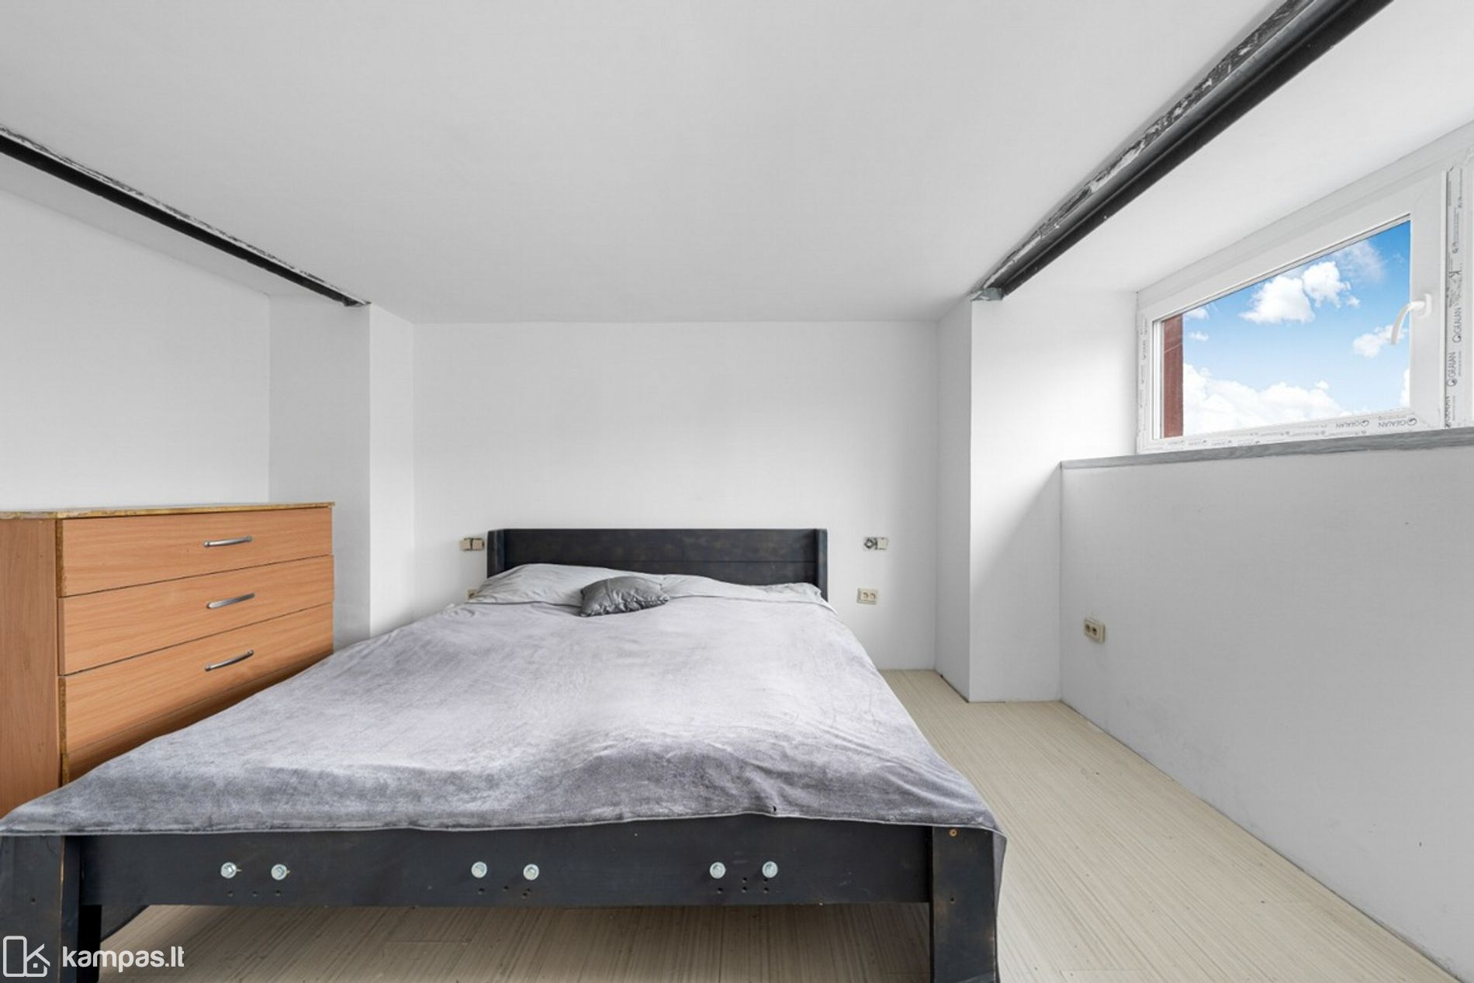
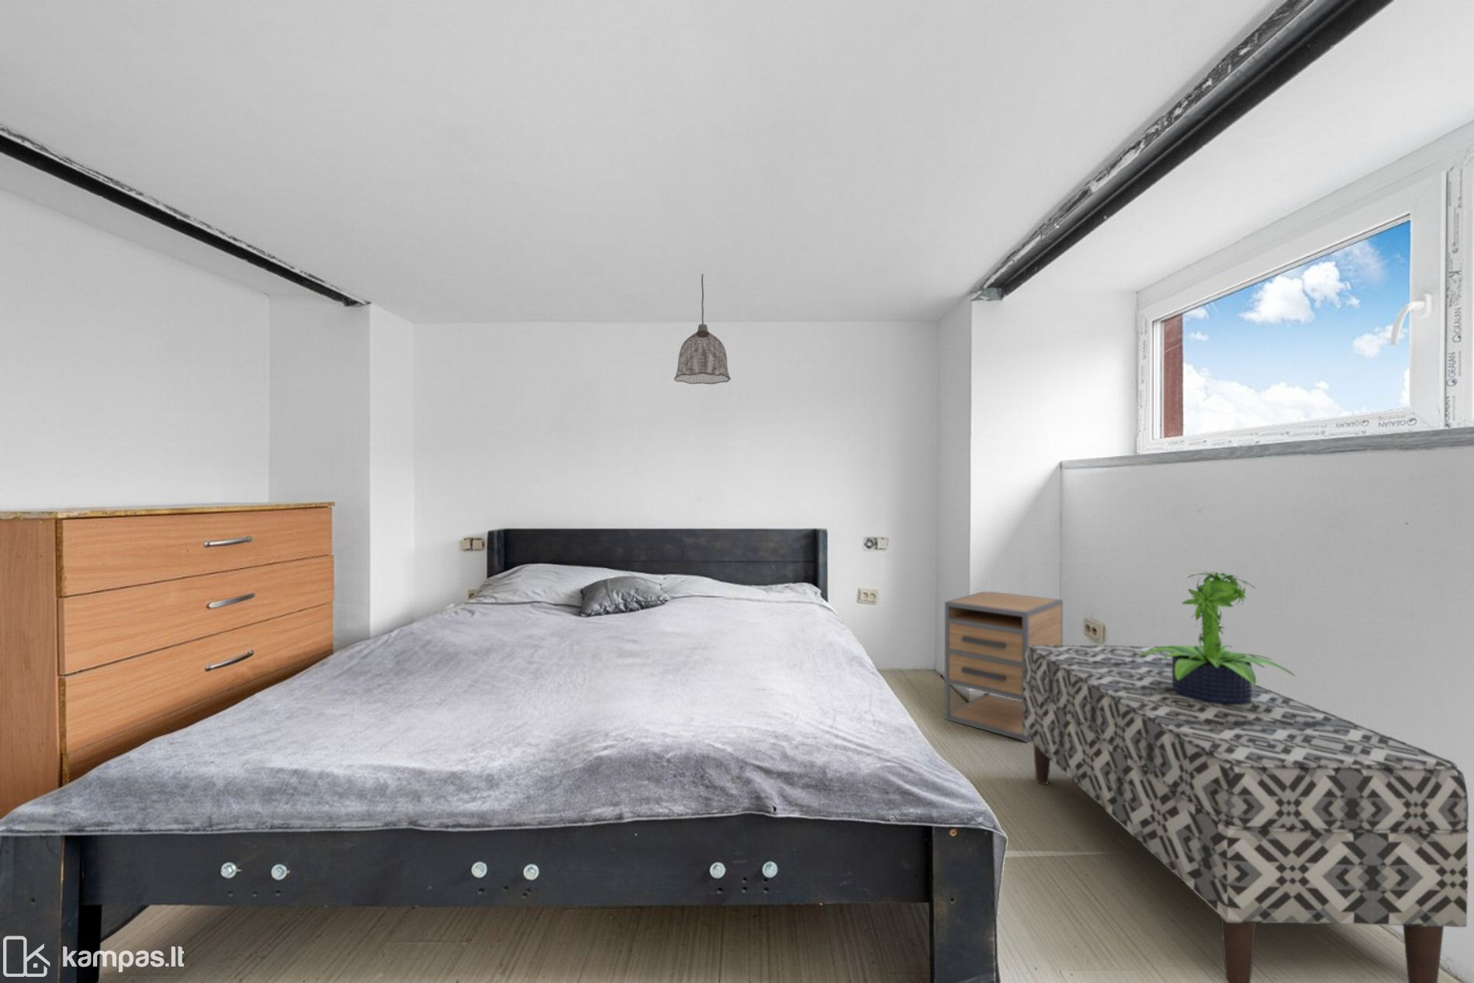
+ pendant lamp [673,273,732,385]
+ potted plant [1138,570,1296,704]
+ nightstand [944,591,1064,743]
+ bench [1023,645,1470,983]
